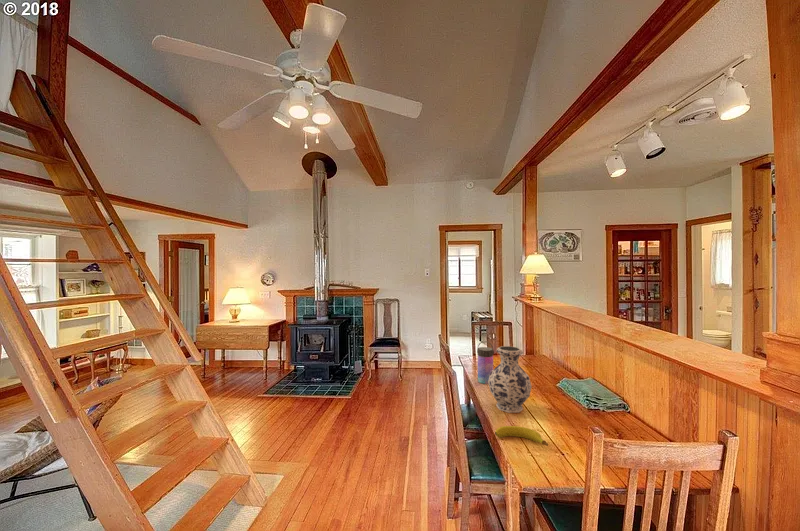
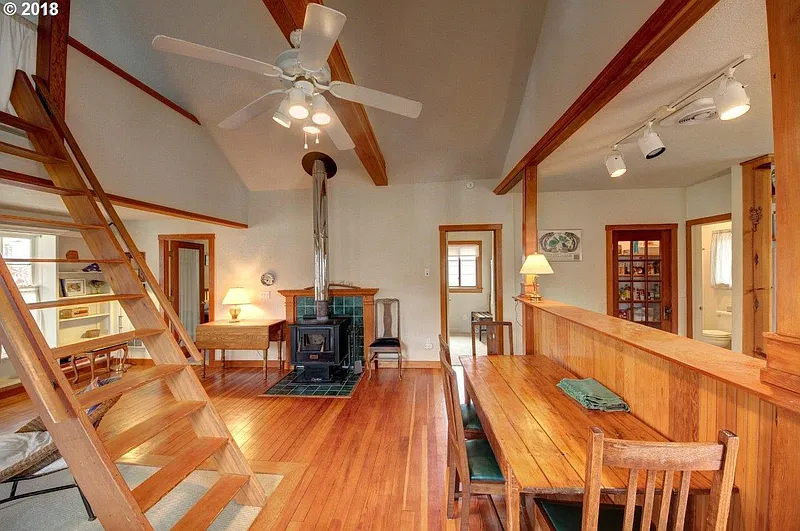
- fruit [494,425,549,447]
- vase [488,345,533,414]
- water bottle [476,340,495,385]
